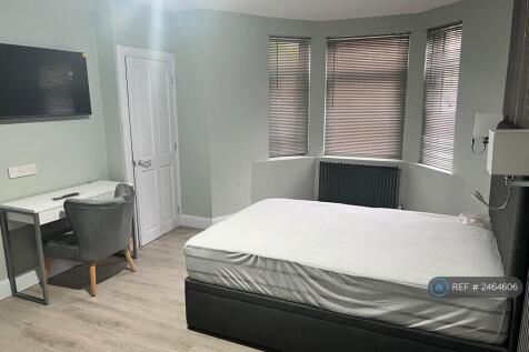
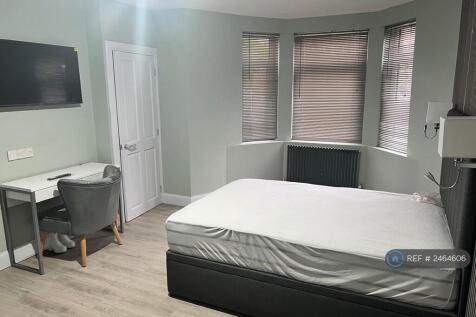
+ boots [47,232,76,254]
